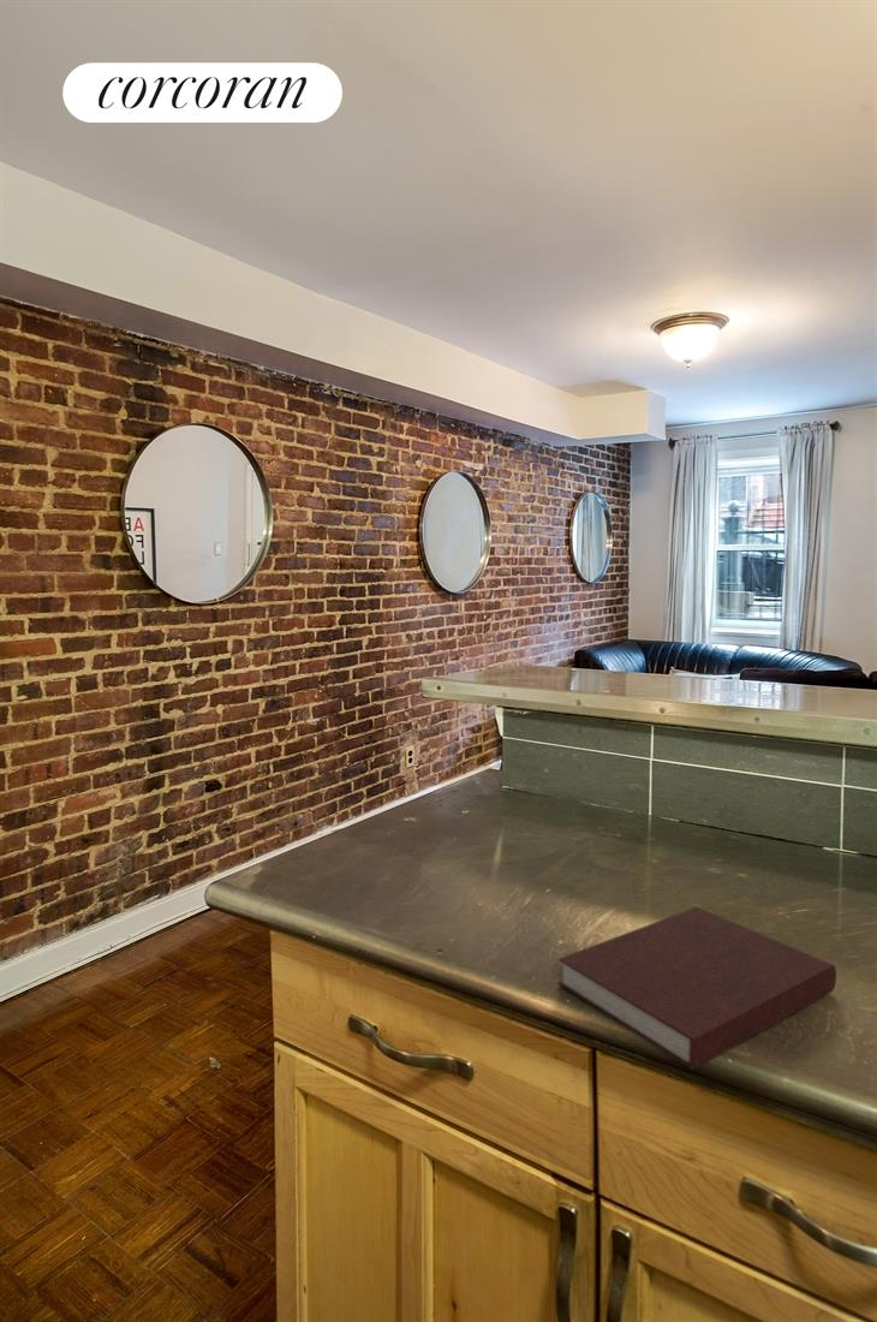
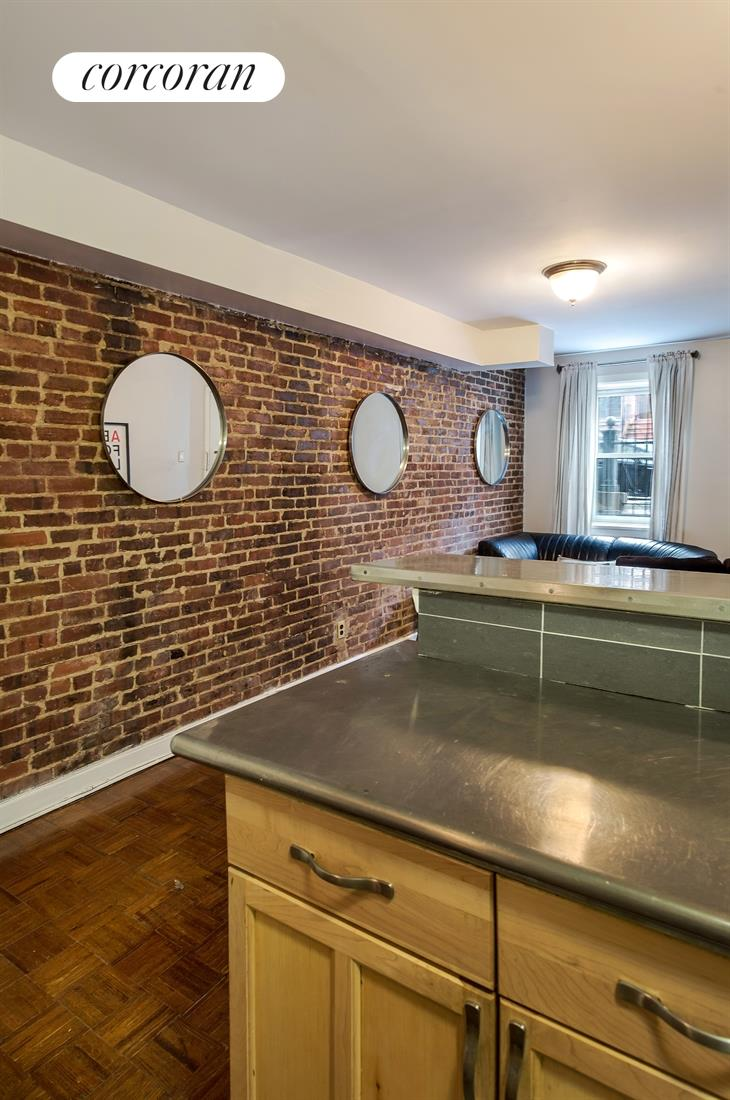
- notebook [556,906,837,1071]
